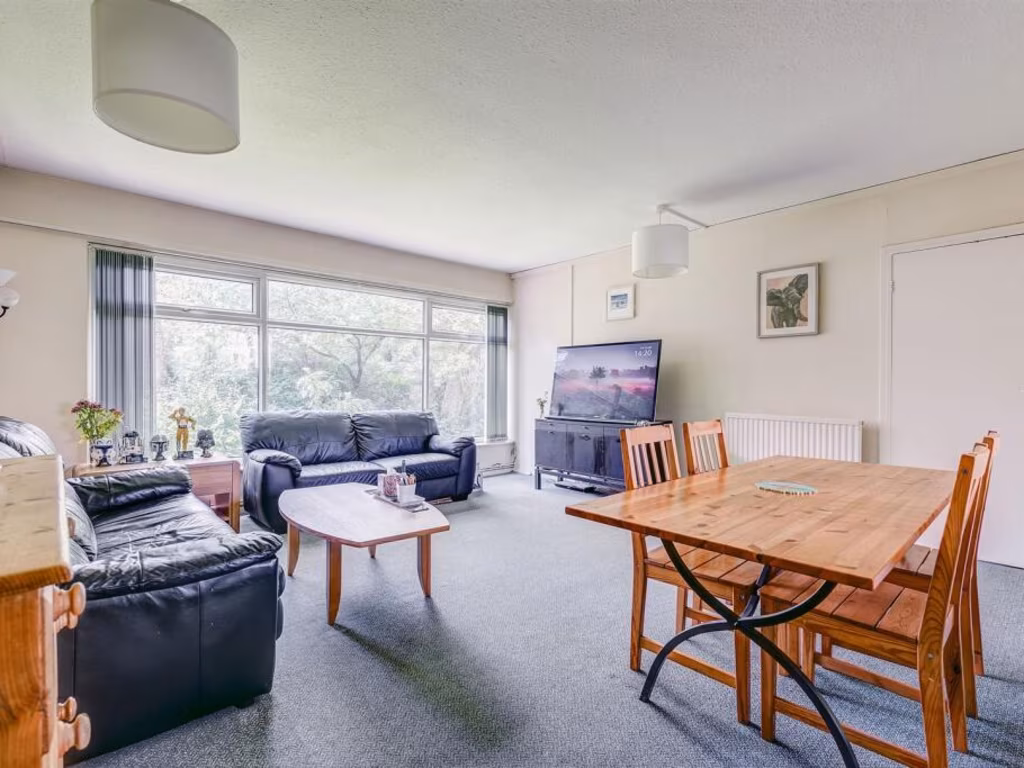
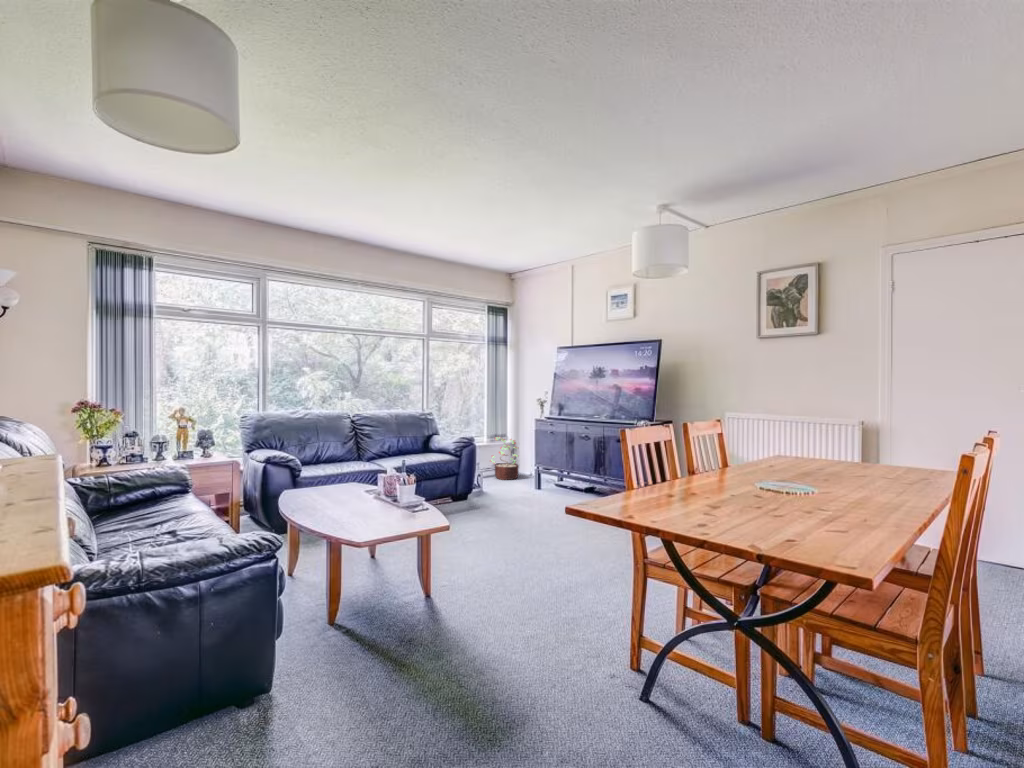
+ decorative plant [489,435,520,481]
